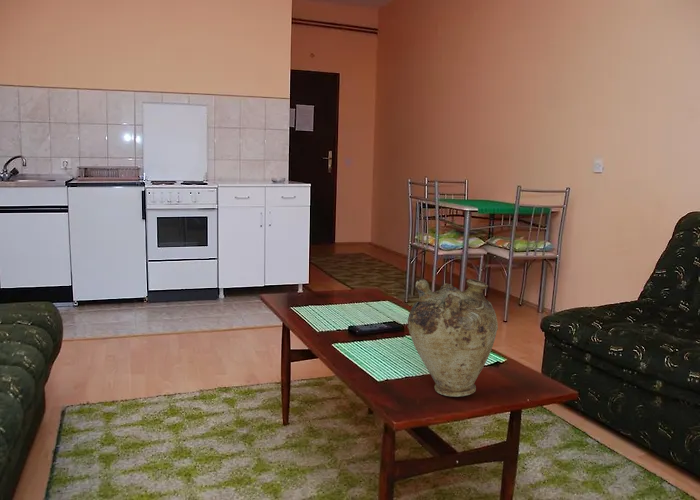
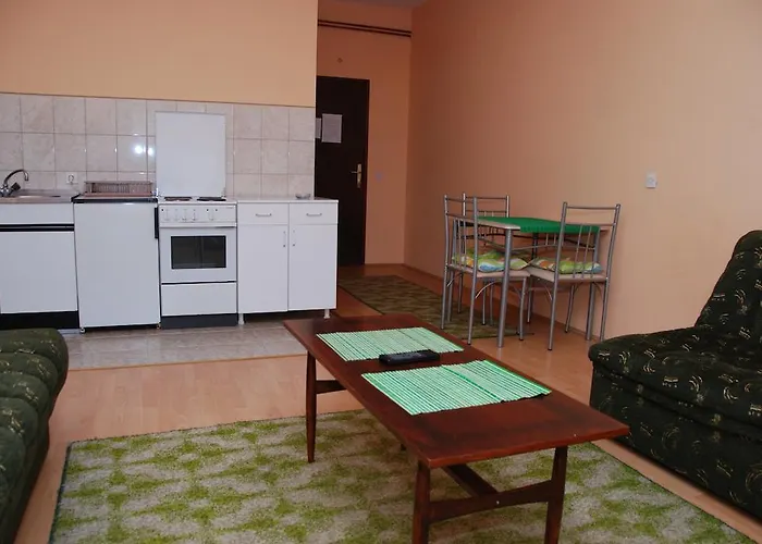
- vase [407,278,499,398]
